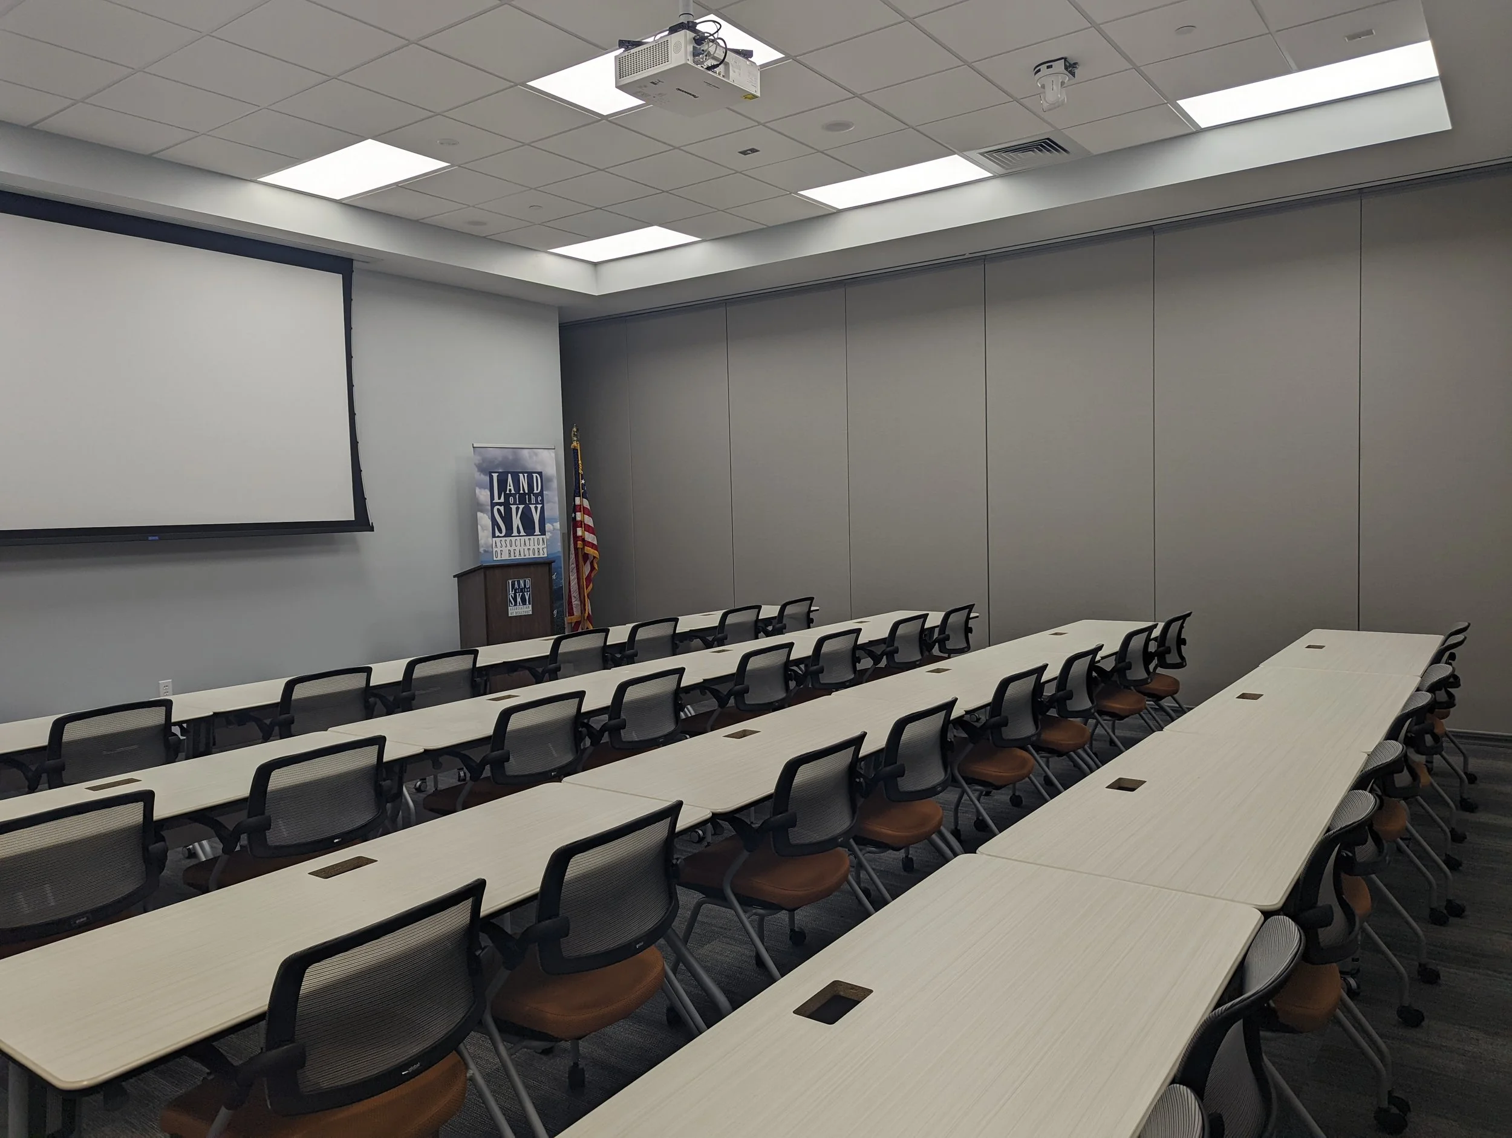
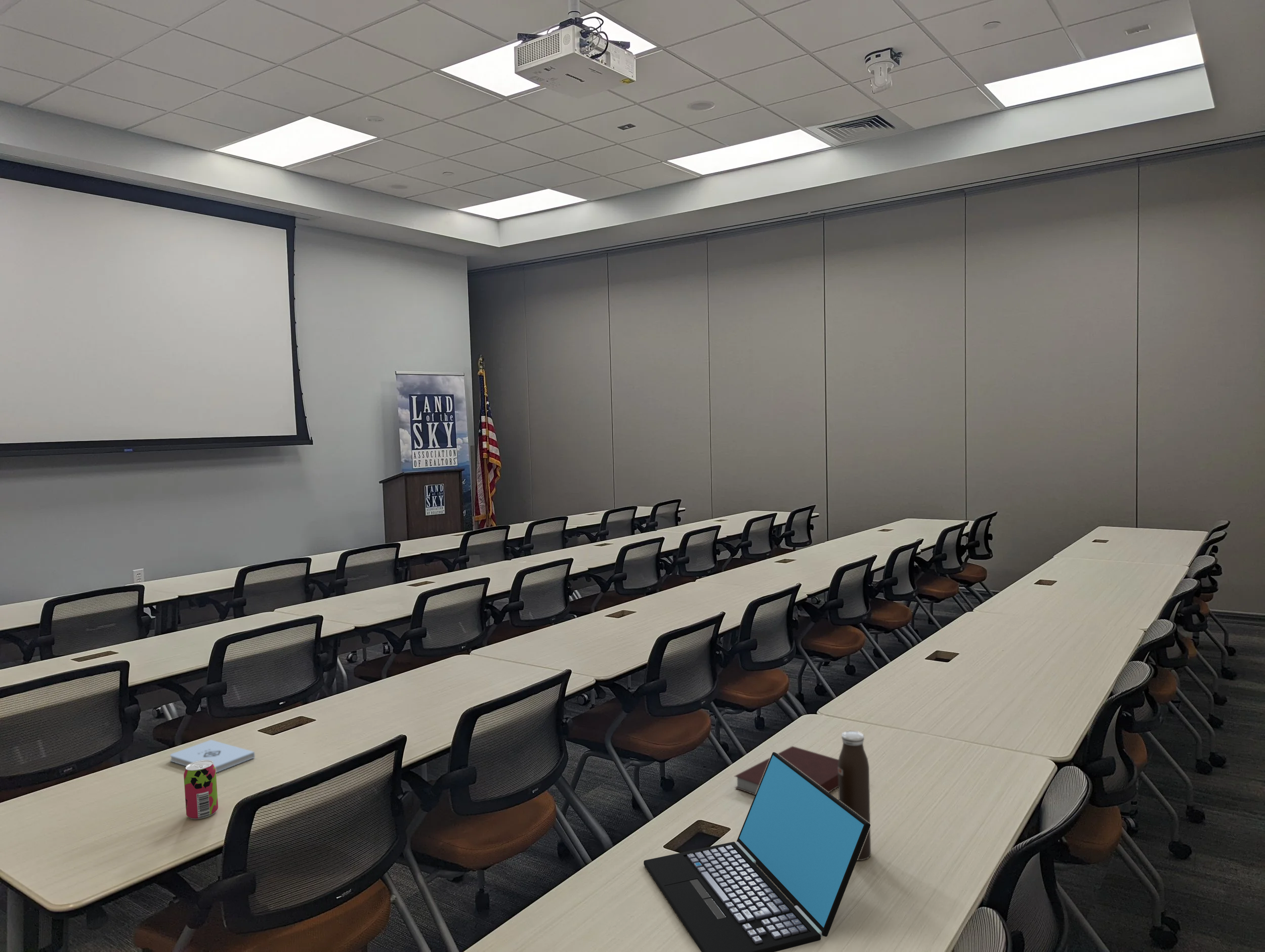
+ notepad [170,739,256,773]
+ beverage can [183,760,219,819]
+ water bottle [838,730,871,861]
+ notebook [734,746,838,796]
+ laptop [643,752,871,952]
